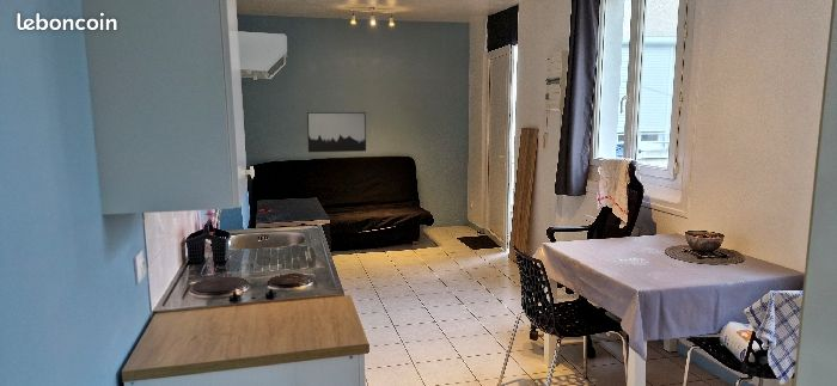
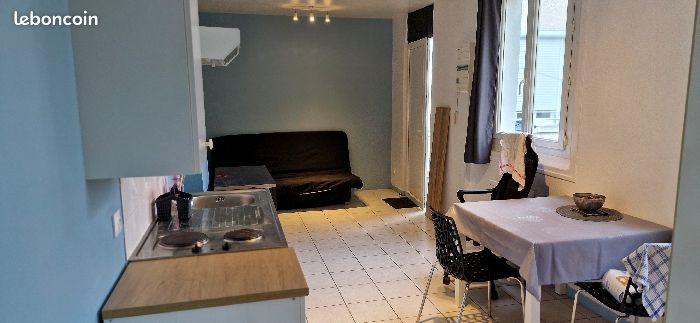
- wall art [306,111,367,153]
